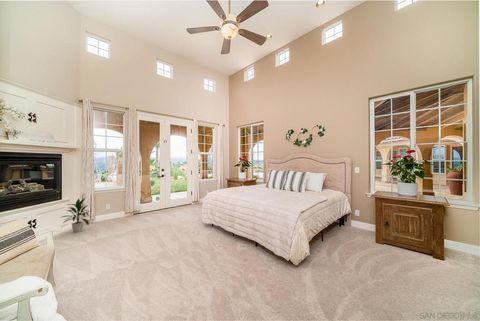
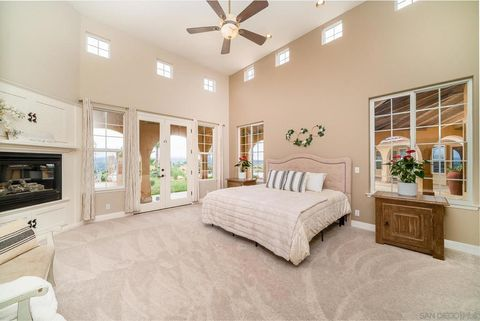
- indoor plant [59,197,92,233]
